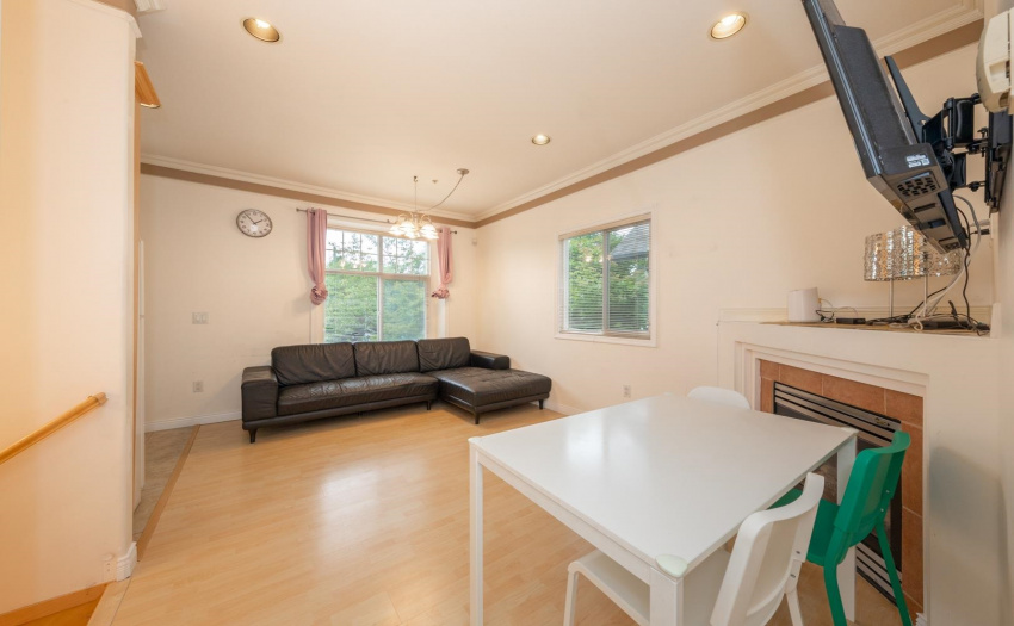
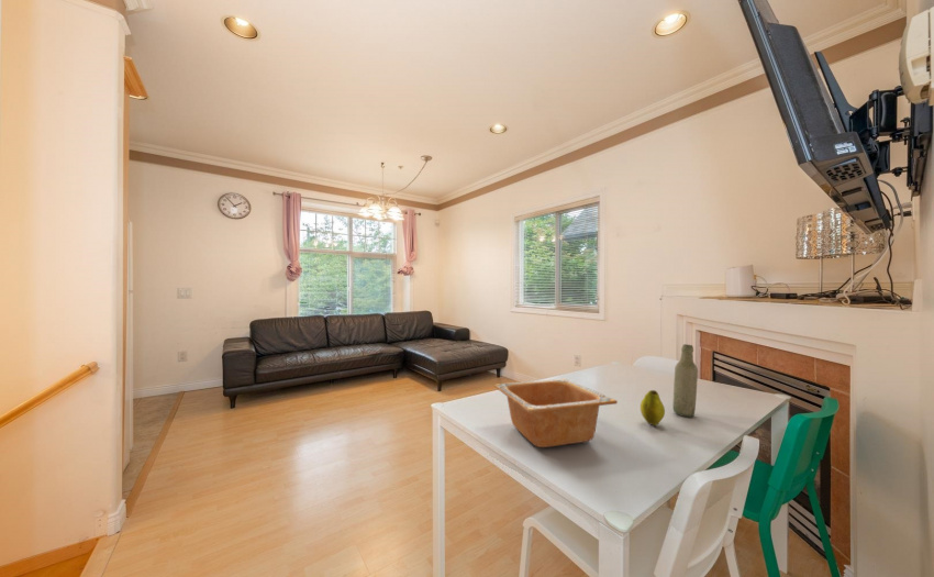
+ bottle [671,343,699,418]
+ serving bowl [493,378,619,448]
+ fruit [640,389,666,426]
